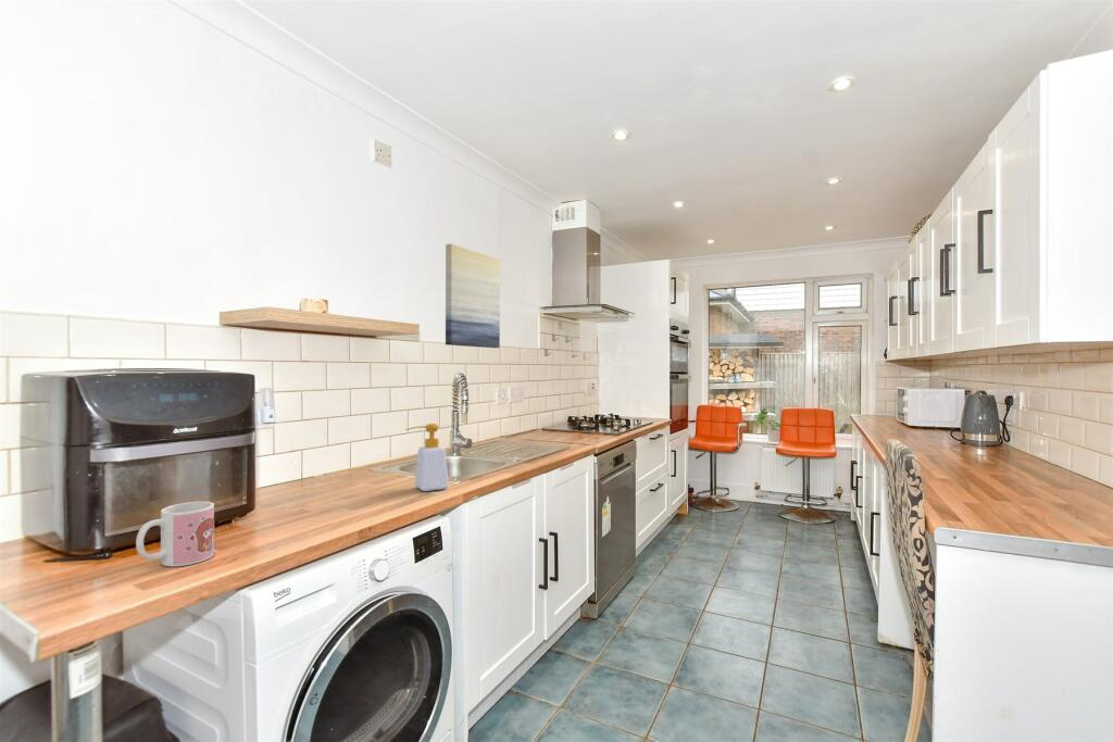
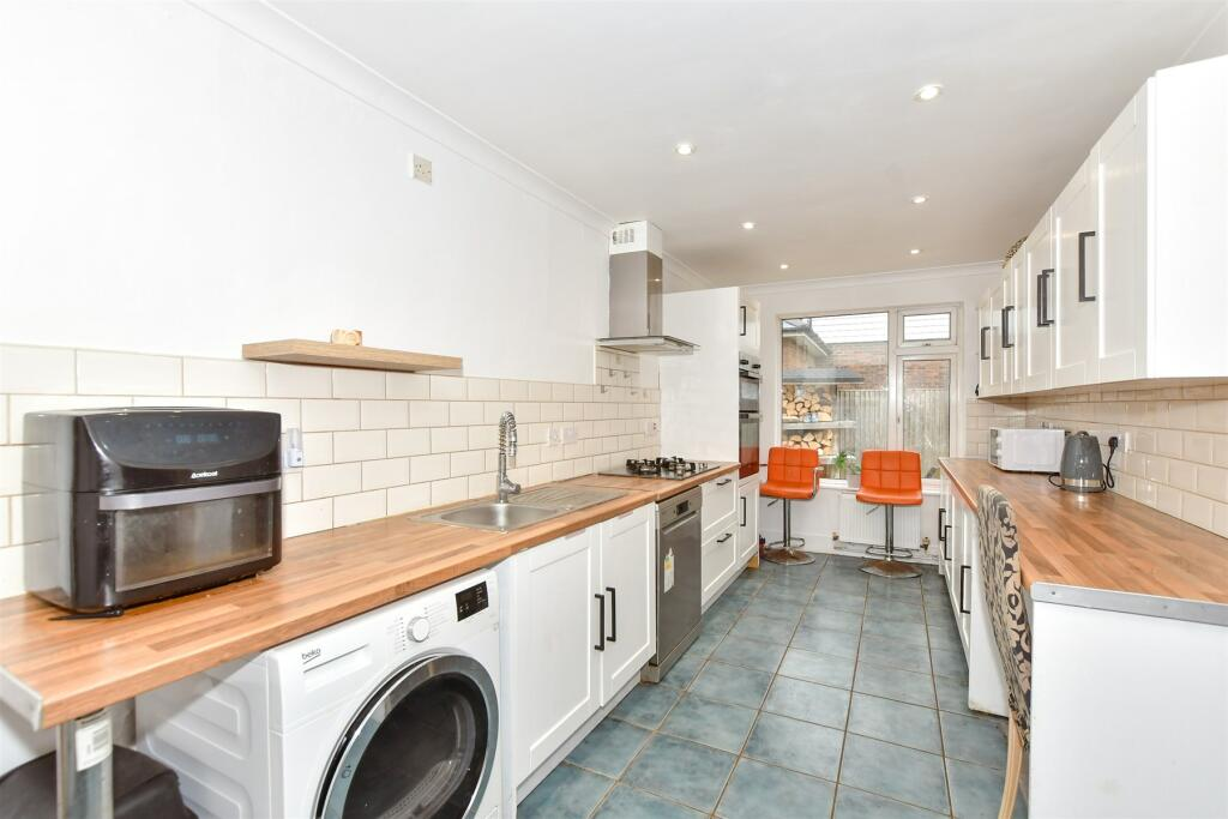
- mug [135,501,215,567]
- wall art [445,242,501,349]
- soap bottle [404,423,450,492]
